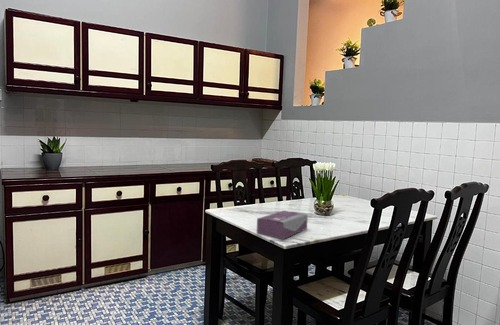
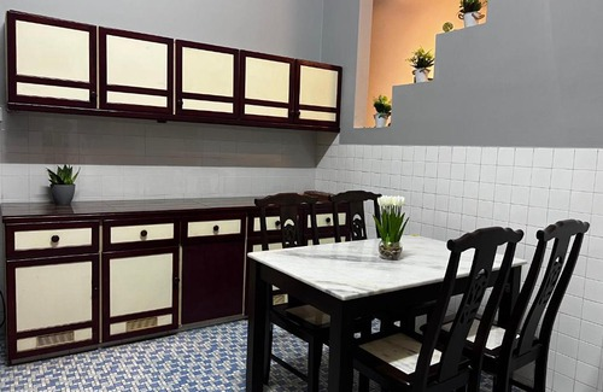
- tissue box [256,209,309,240]
